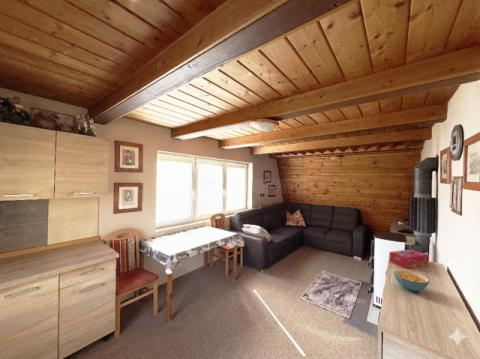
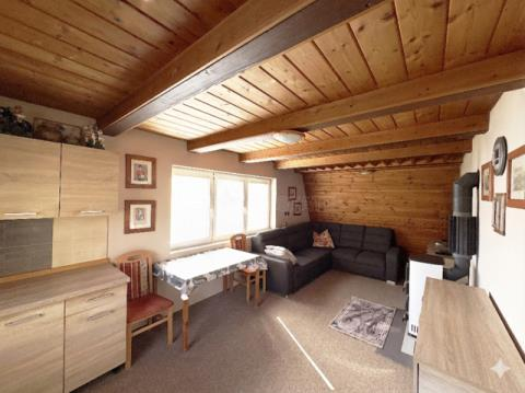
- tissue box [389,248,429,269]
- cereal bowl [393,269,430,292]
